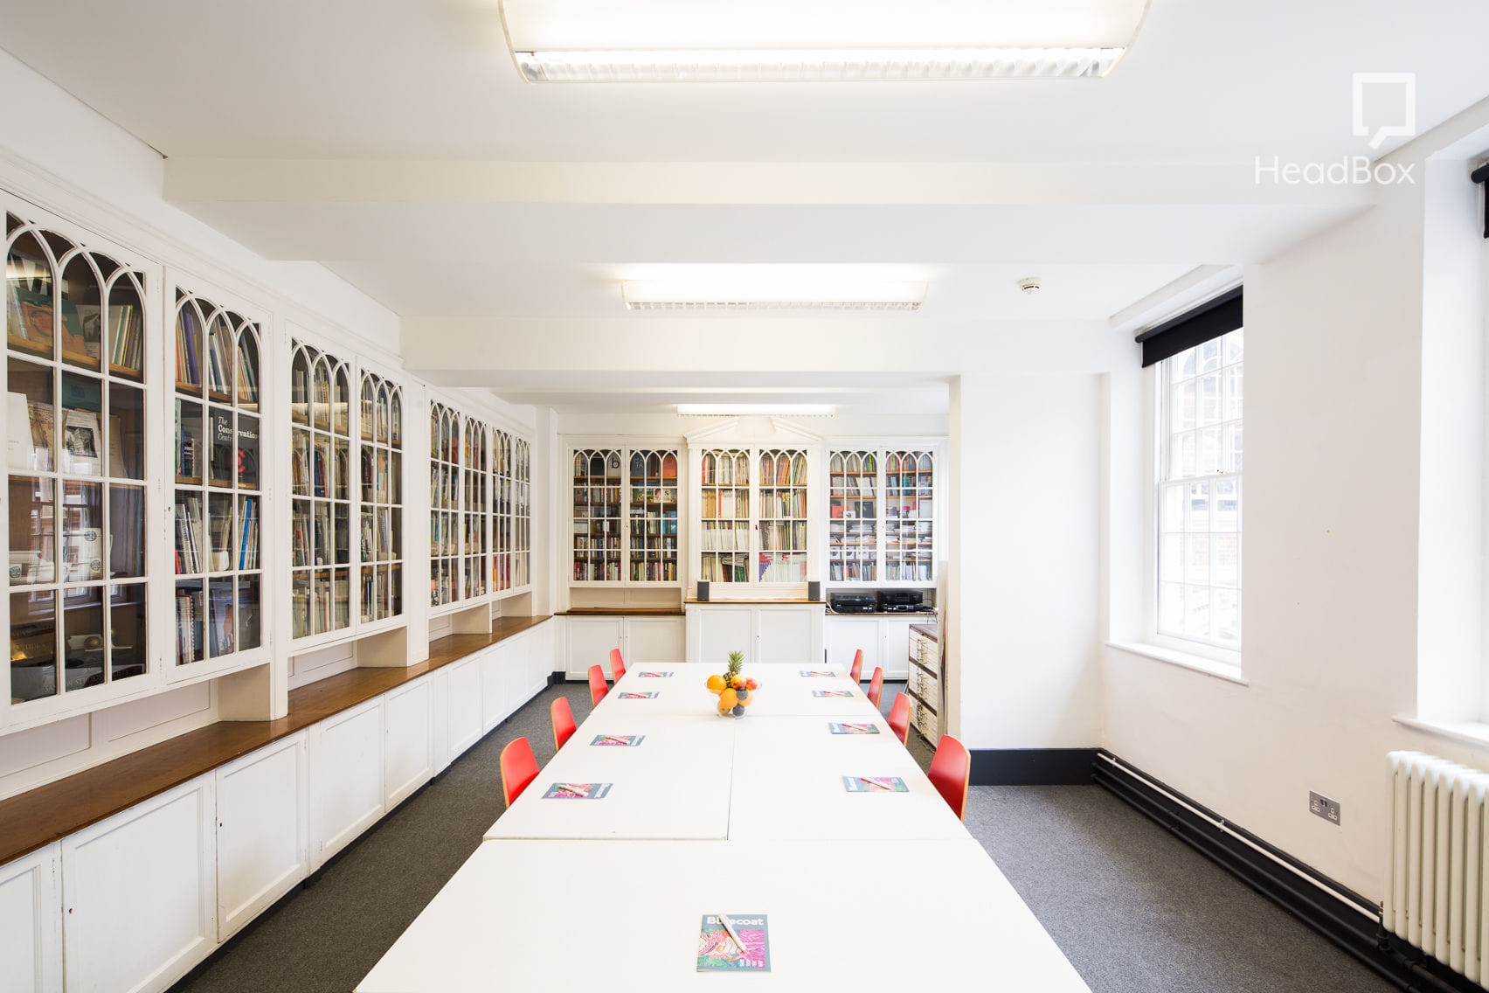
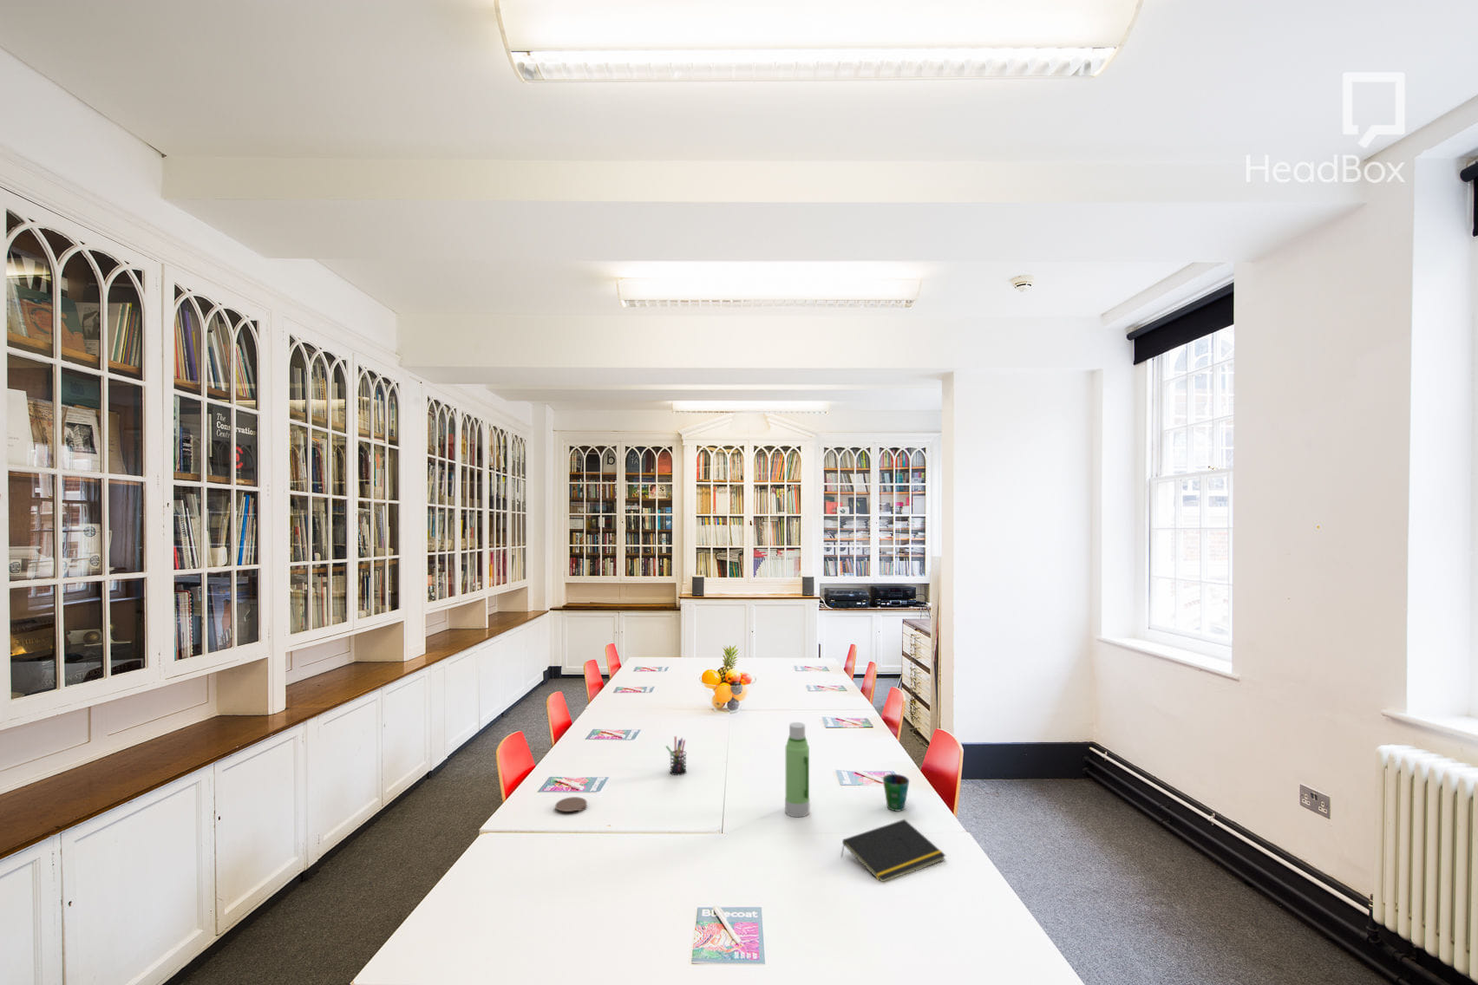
+ cup [882,774,909,812]
+ coaster [554,796,588,812]
+ water bottle [784,721,810,818]
+ pen holder [665,735,687,776]
+ notepad [840,819,947,883]
